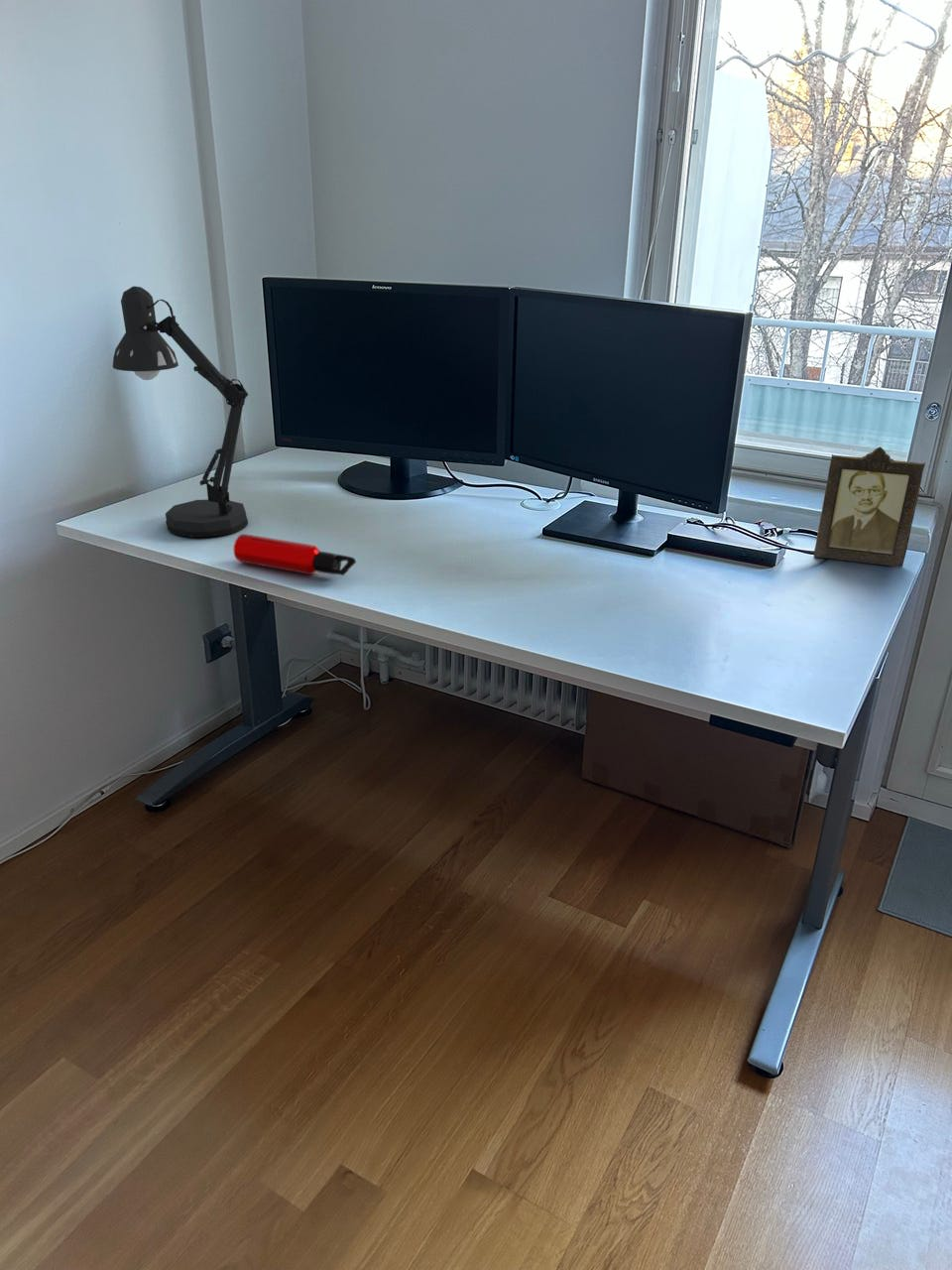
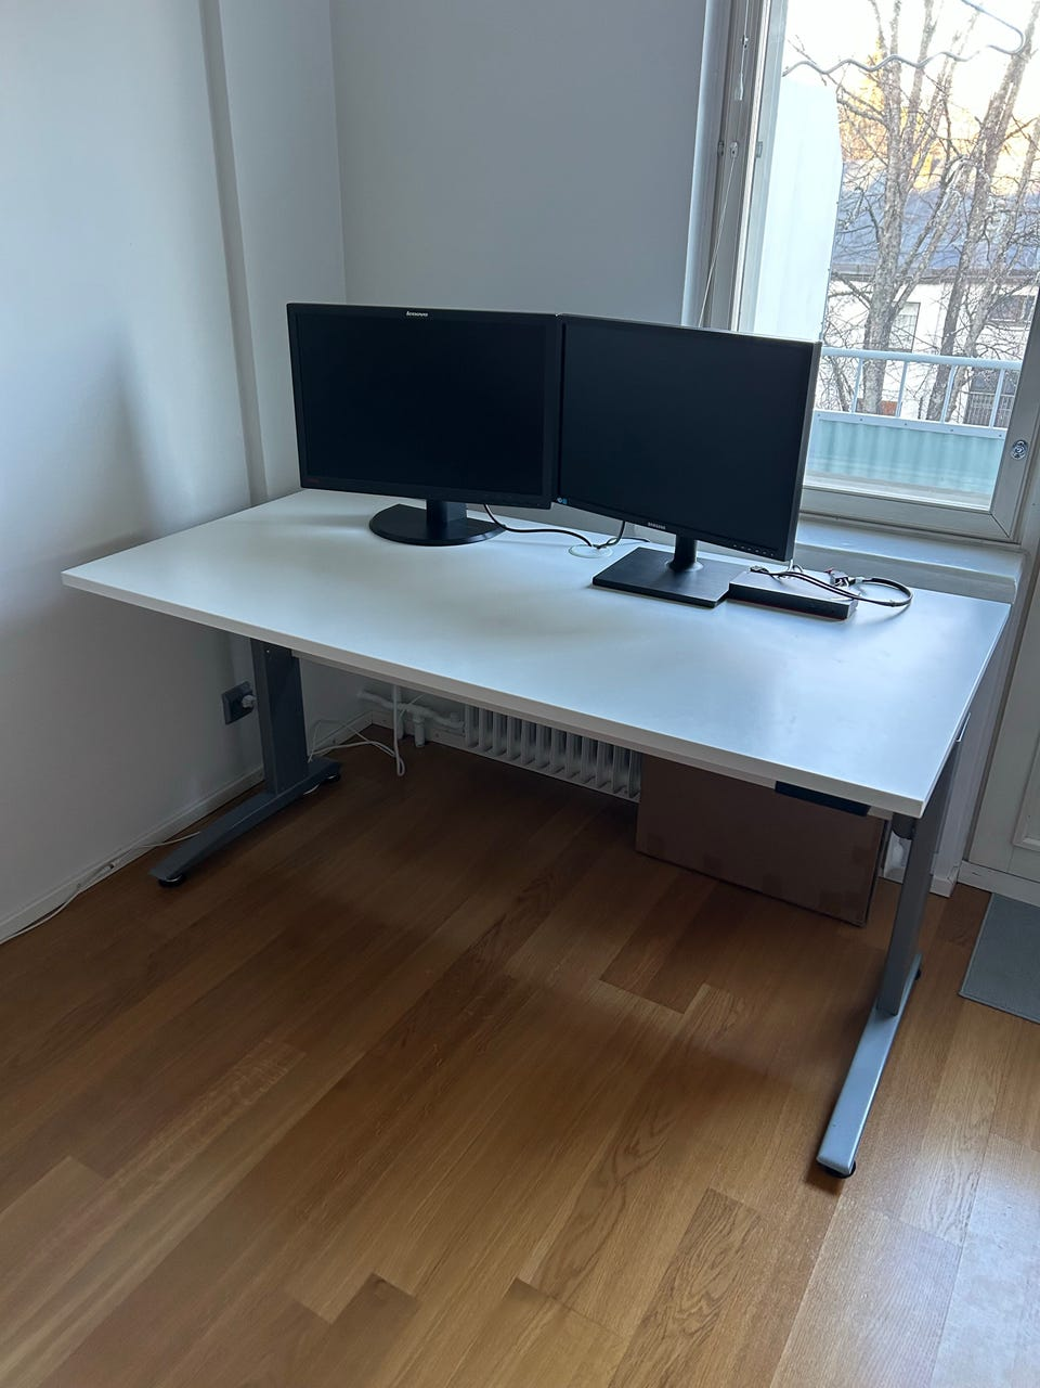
- desk lamp [112,286,249,539]
- water bottle [232,533,357,576]
- photo frame [813,445,926,568]
